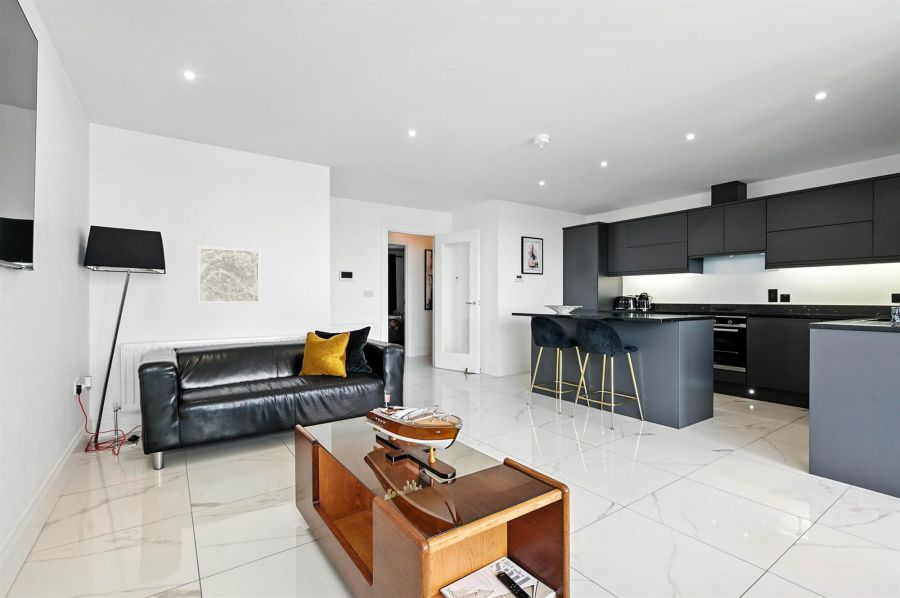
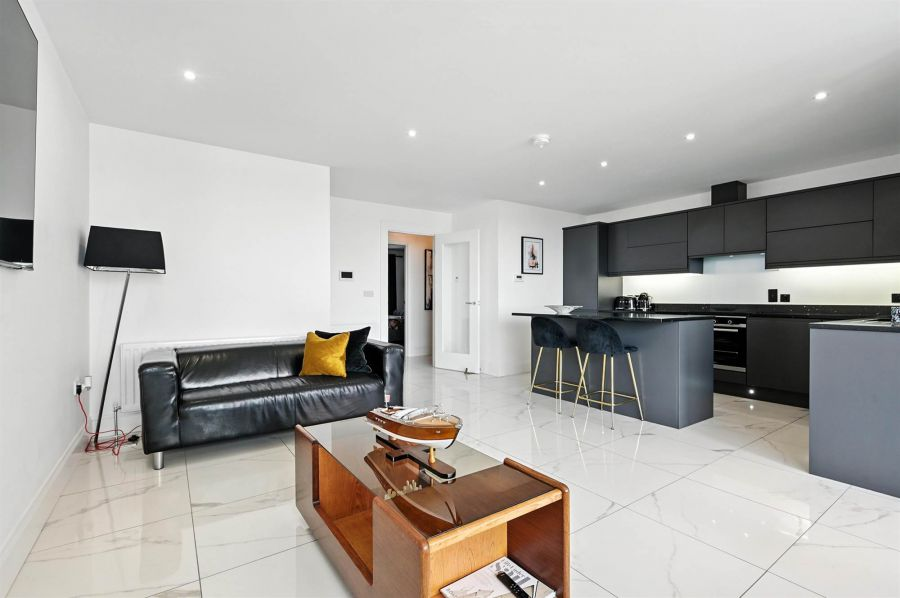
- wall art [196,245,261,305]
